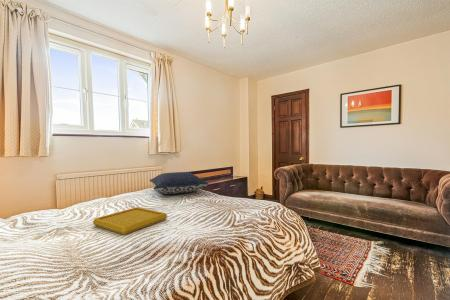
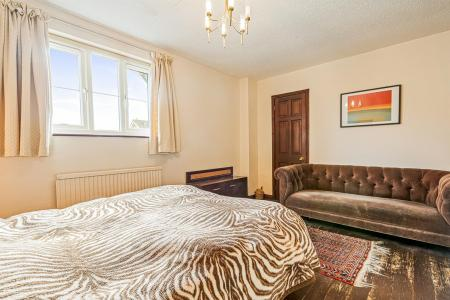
- pillow [148,171,210,195]
- serving tray [92,206,168,236]
